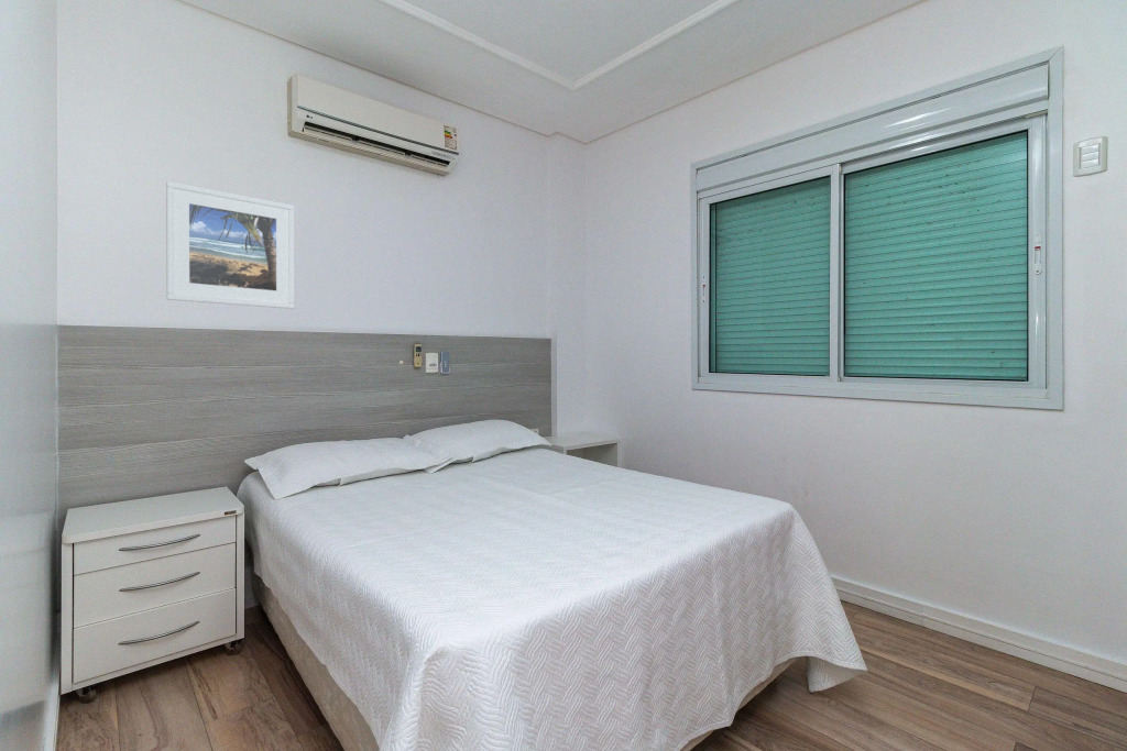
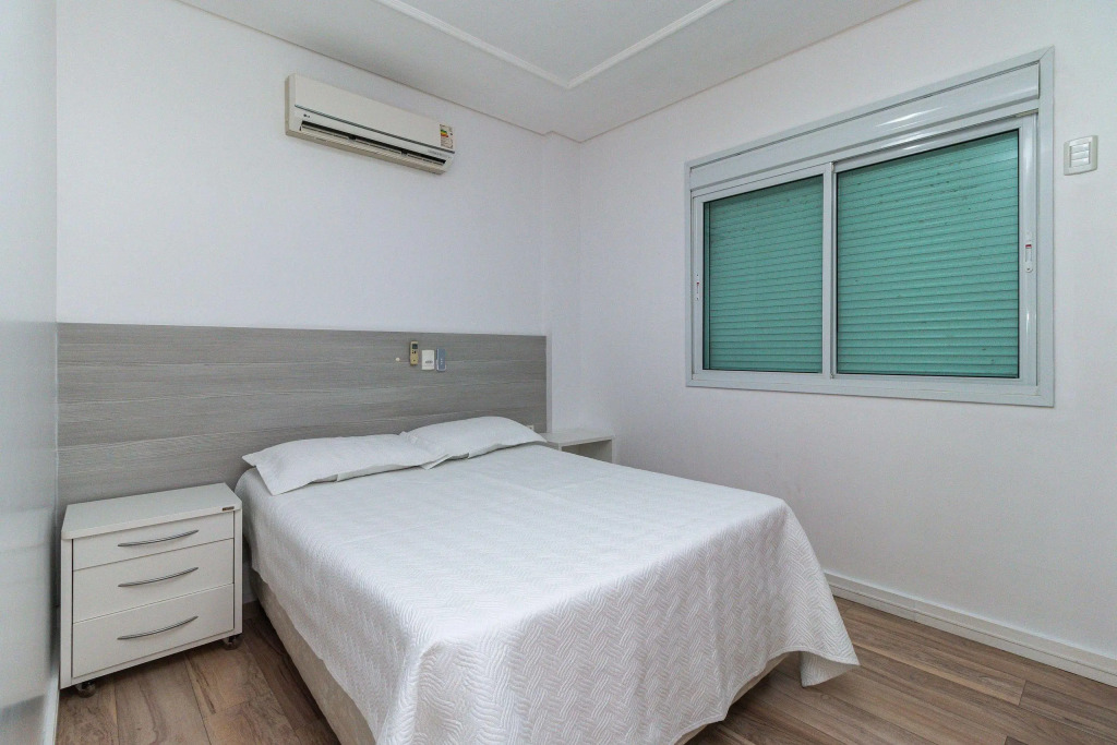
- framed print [165,180,296,310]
